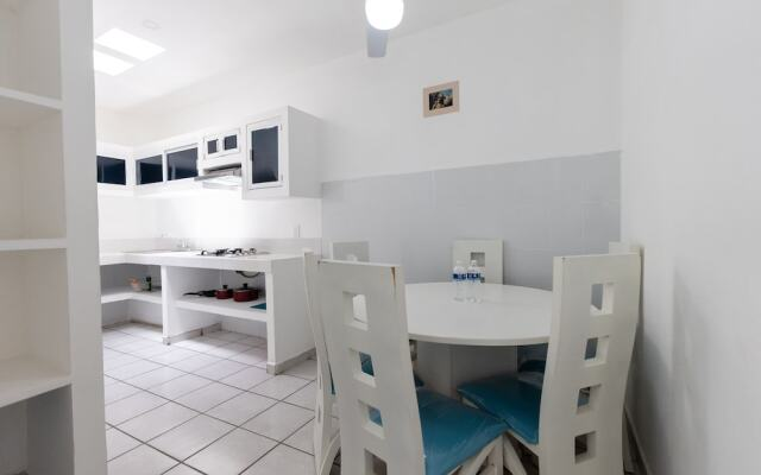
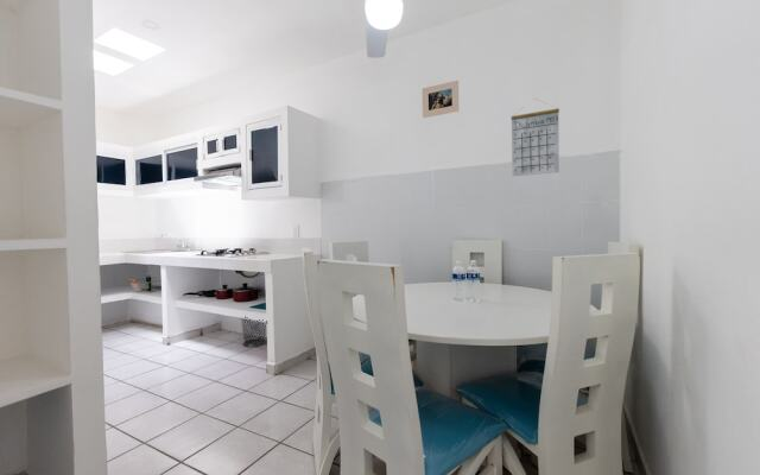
+ waste bin [240,317,268,348]
+ calendar [511,97,560,178]
